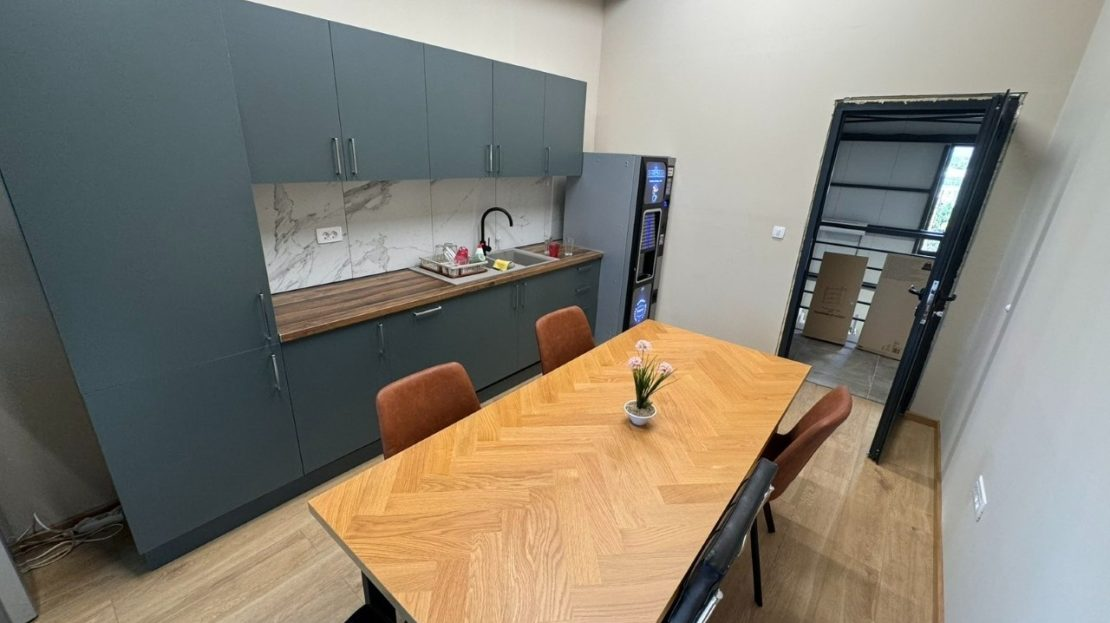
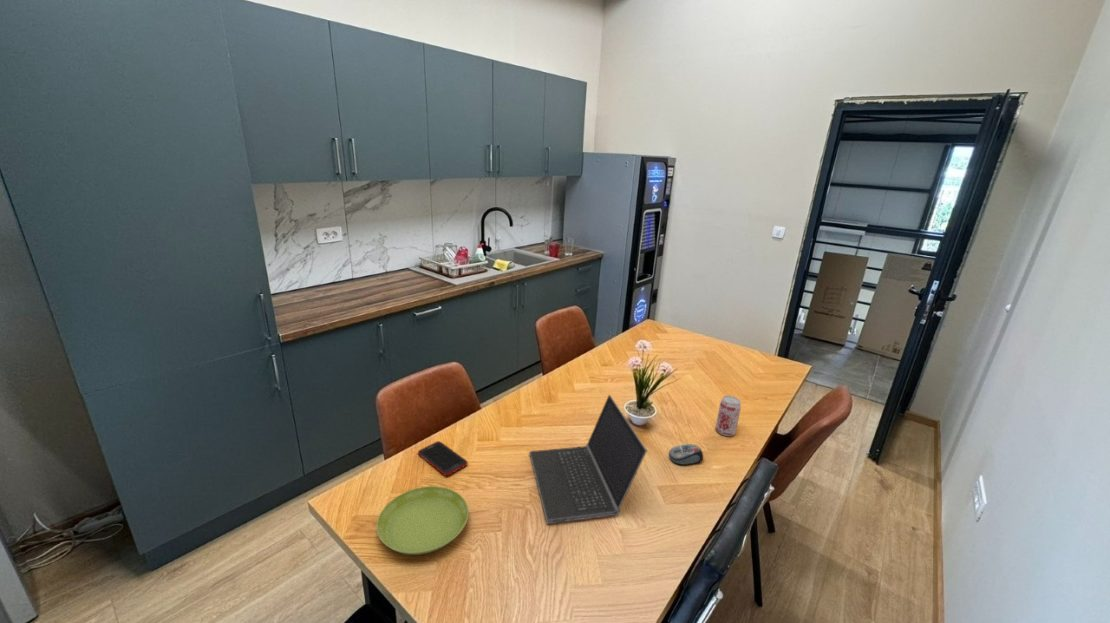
+ beverage can [715,395,742,437]
+ cell phone [417,440,469,477]
+ laptop computer [528,394,648,525]
+ computer mouse [668,443,704,466]
+ saucer [376,485,470,556]
